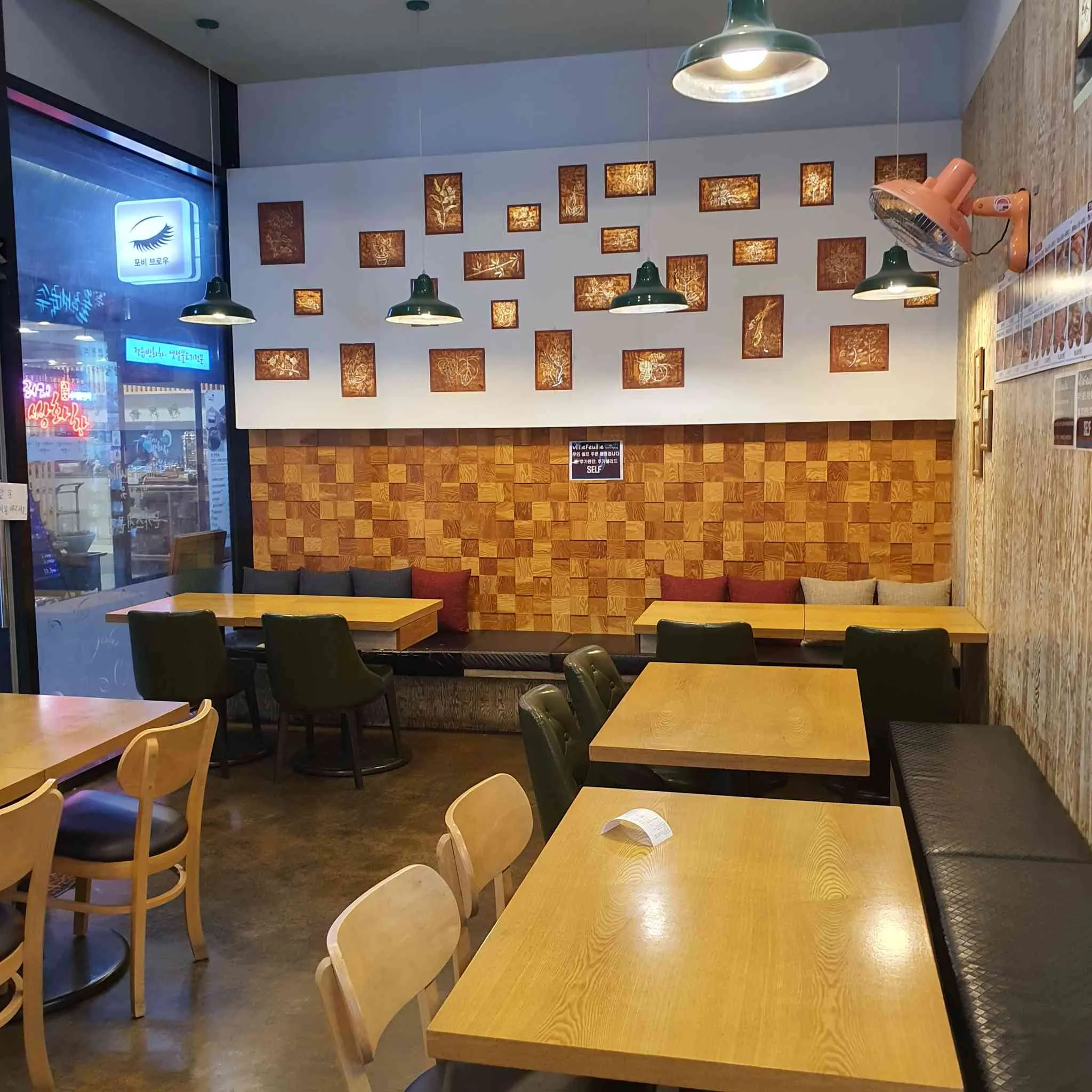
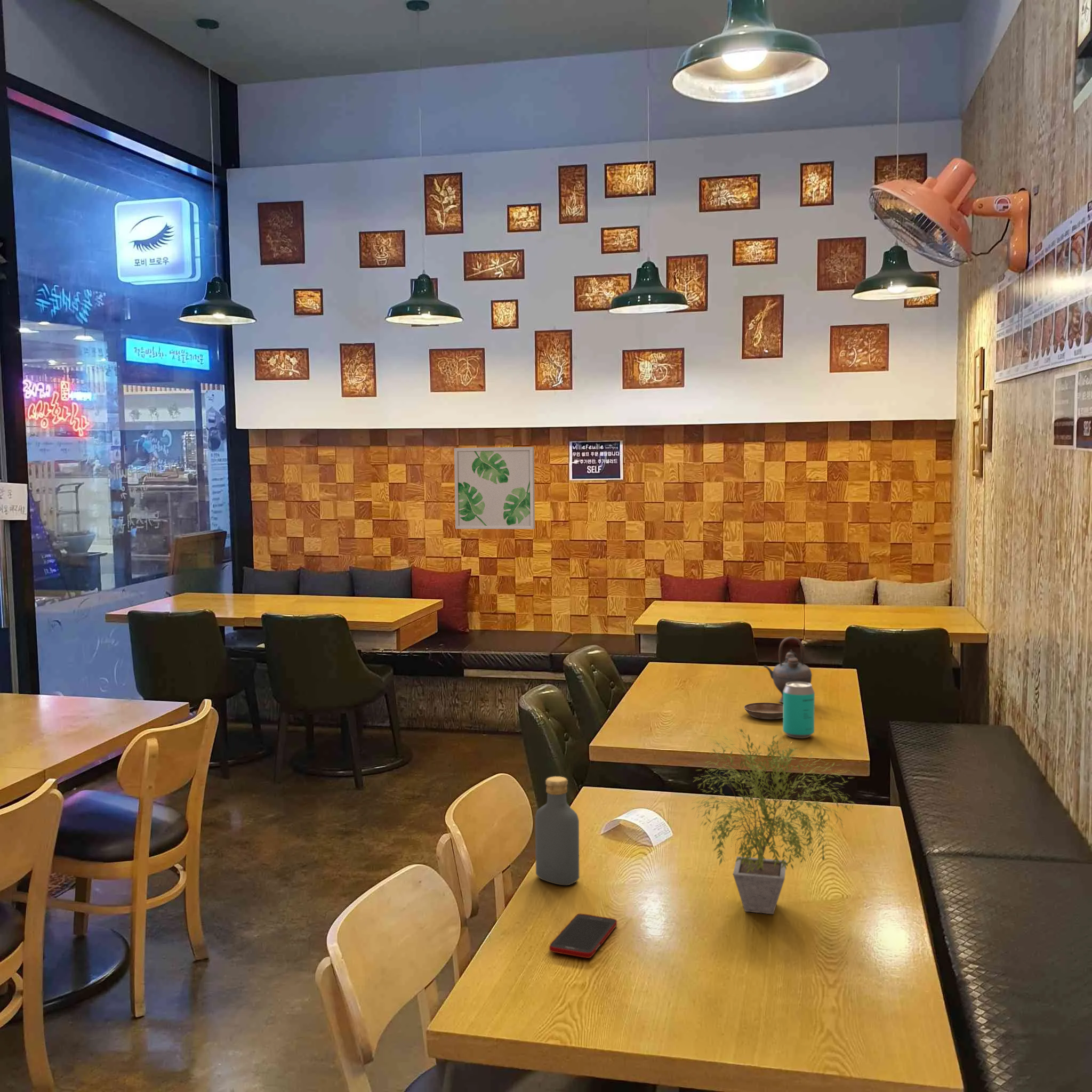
+ cell phone [549,913,617,959]
+ teapot [763,636,813,703]
+ vodka [535,776,580,886]
+ saucer [743,702,783,720]
+ beverage can [782,682,815,739]
+ wall art [454,446,535,529]
+ potted plant [689,724,857,915]
